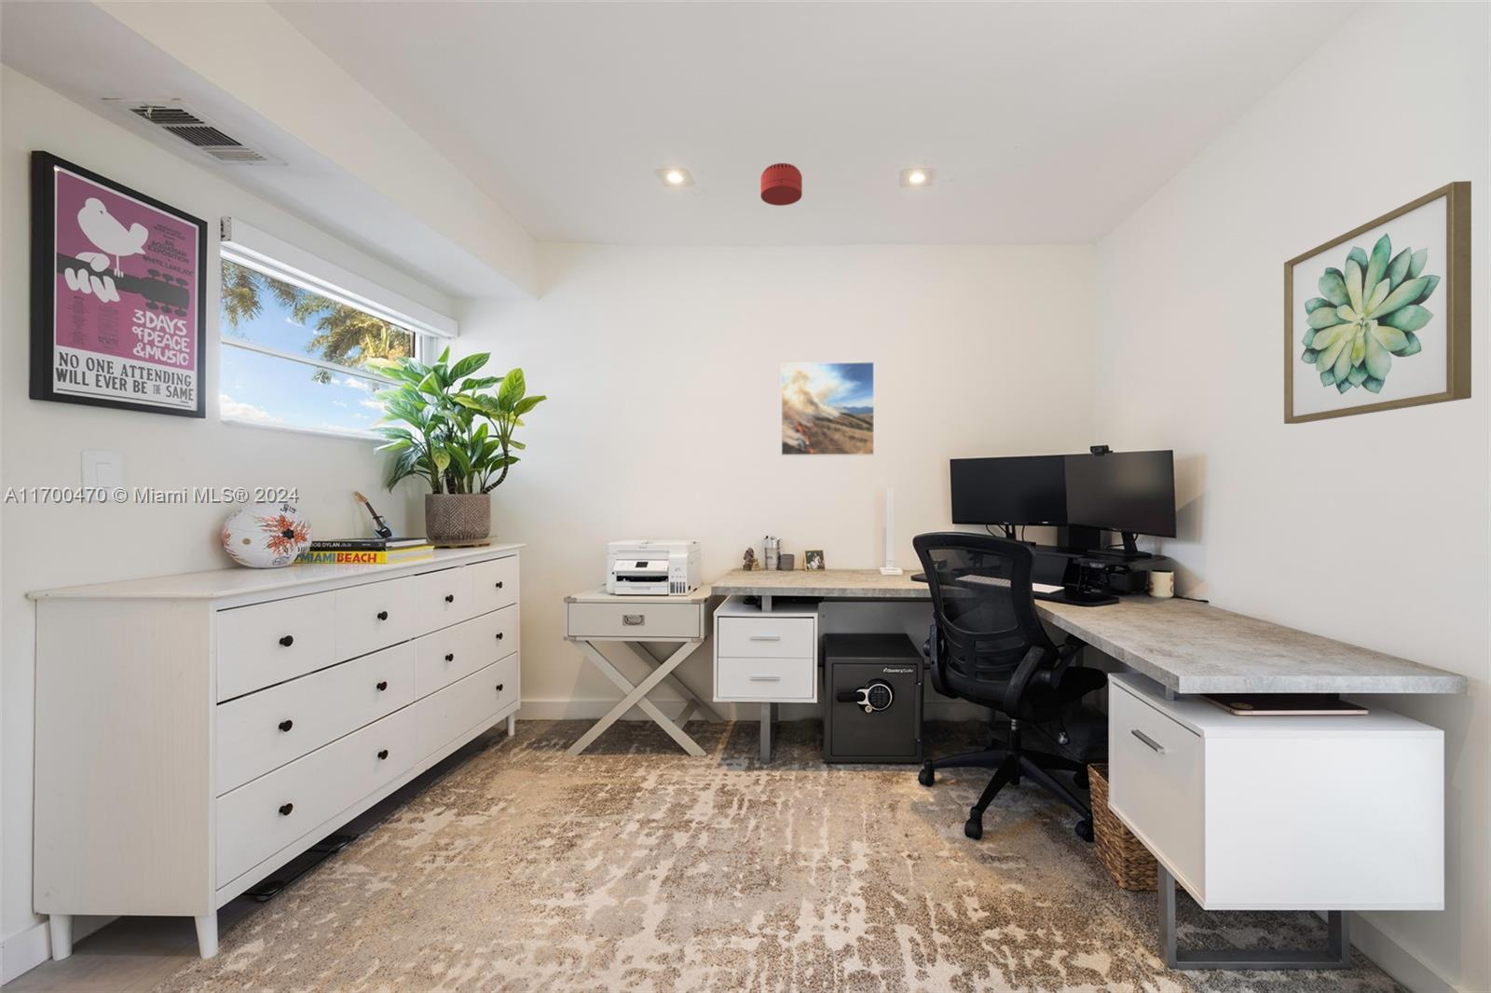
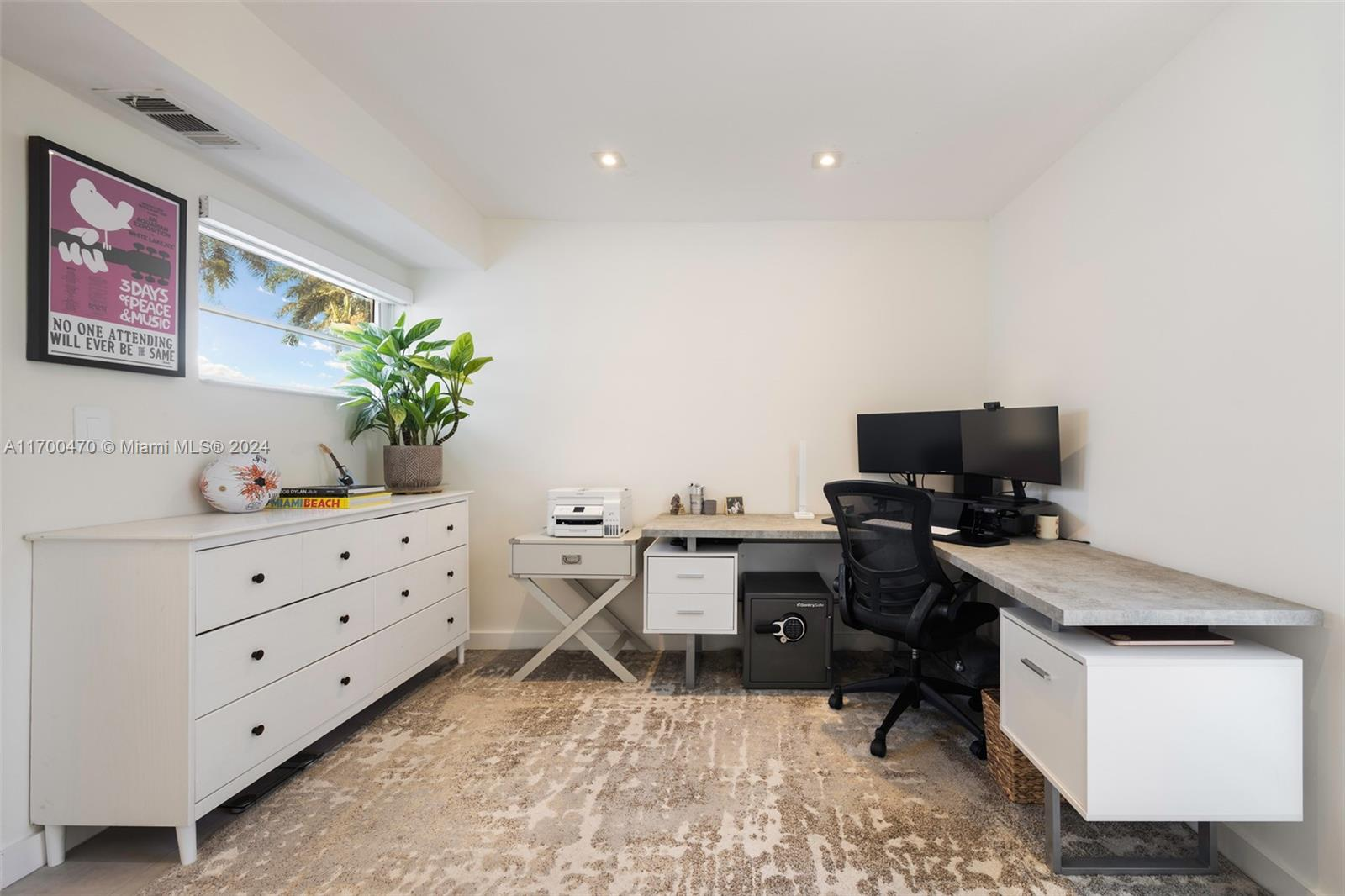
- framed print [780,360,875,457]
- wall art [1284,180,1472,424]
- smoke detector [759,162,804,207]
